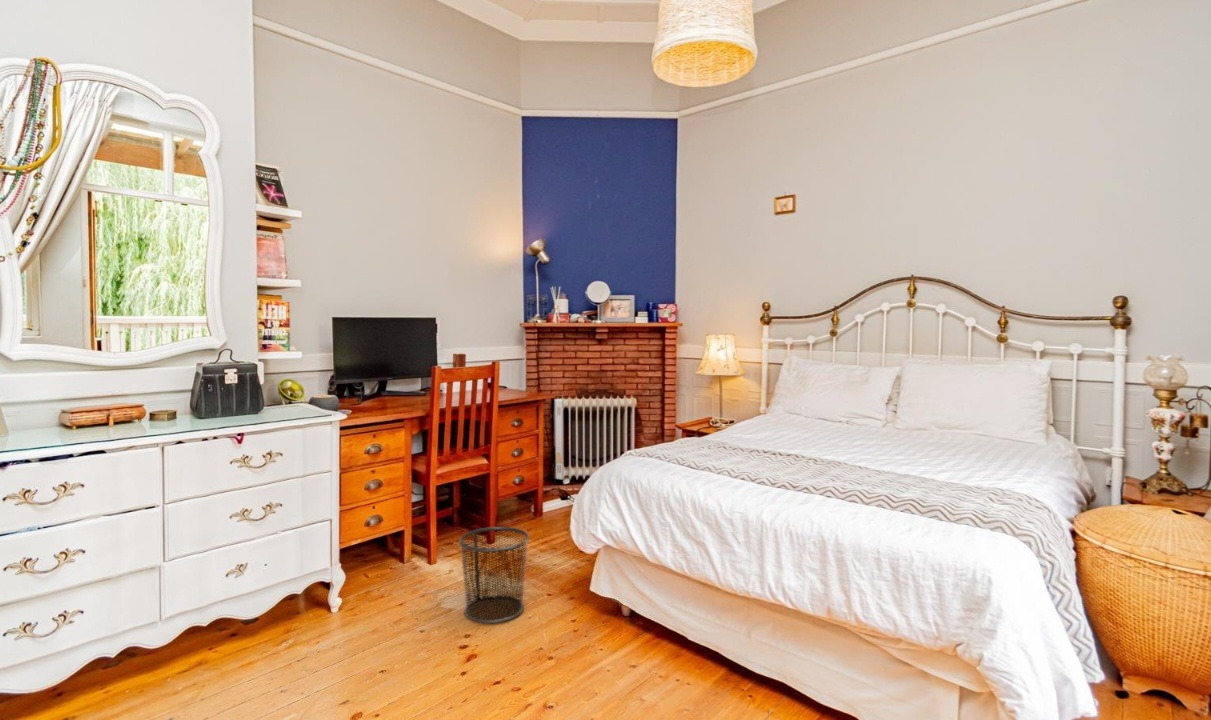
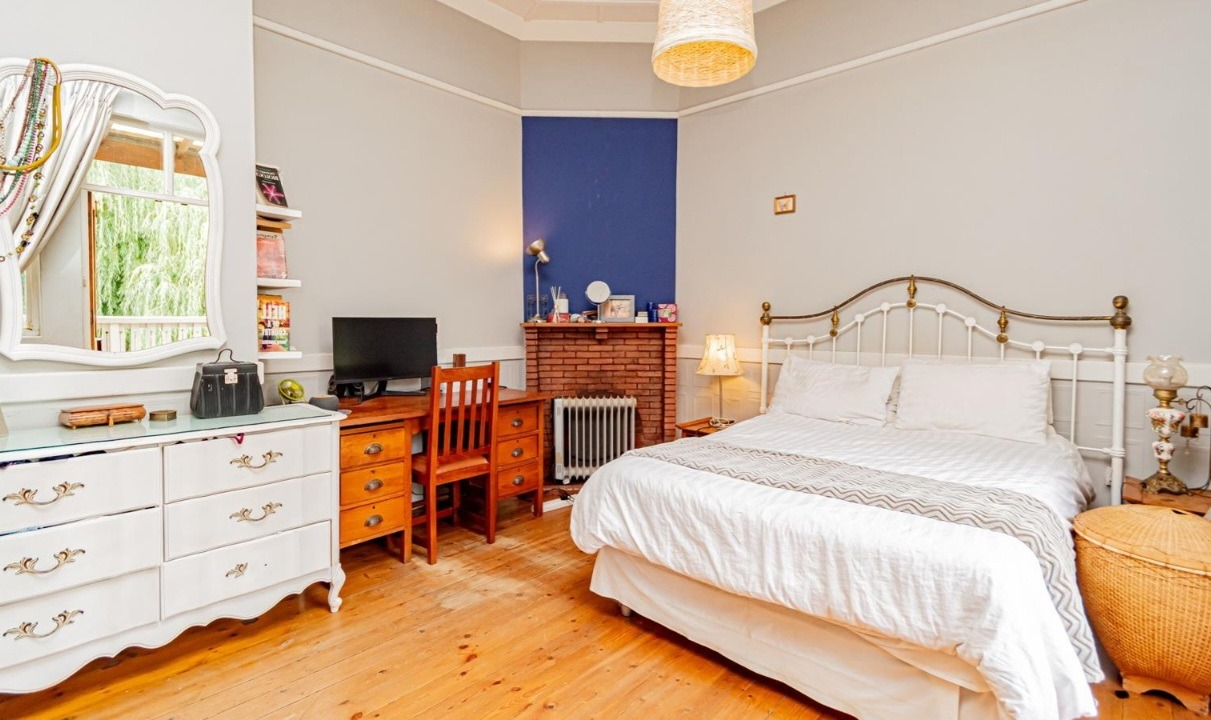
- waste bin [458,526,530,624]
